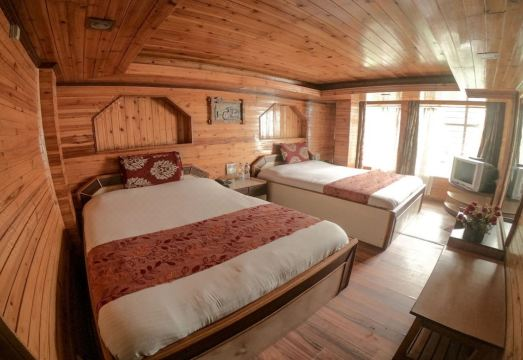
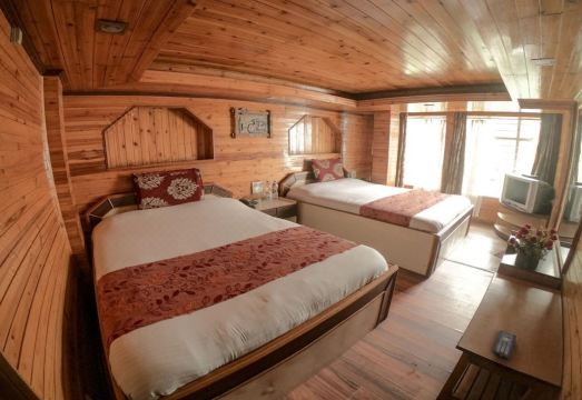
+ remote control [492,329,517,360]
